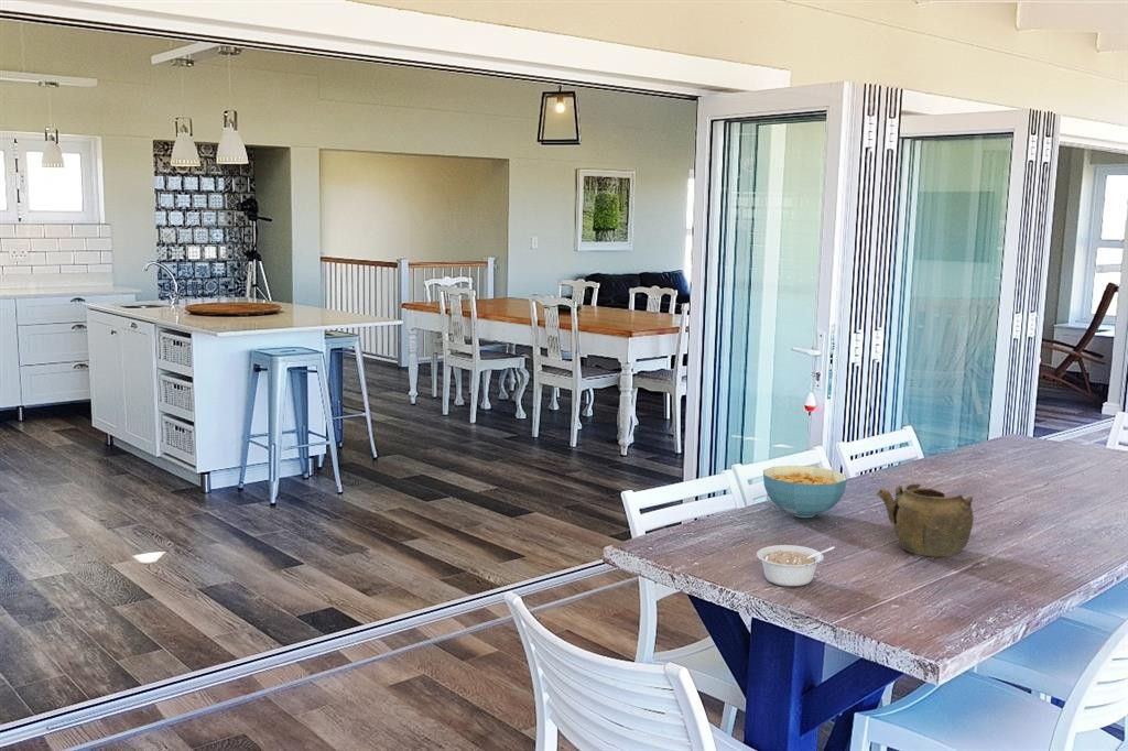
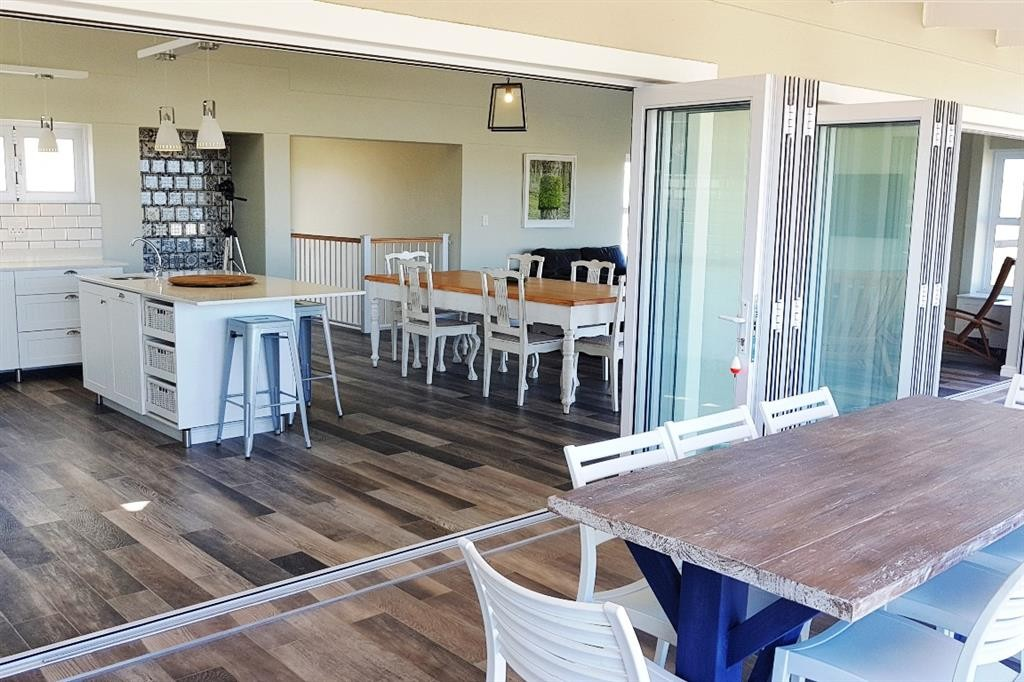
- legume [756,544,836,587]
- cereal bowl [762,465,848,519]
- teapot [875,482,975,557]
